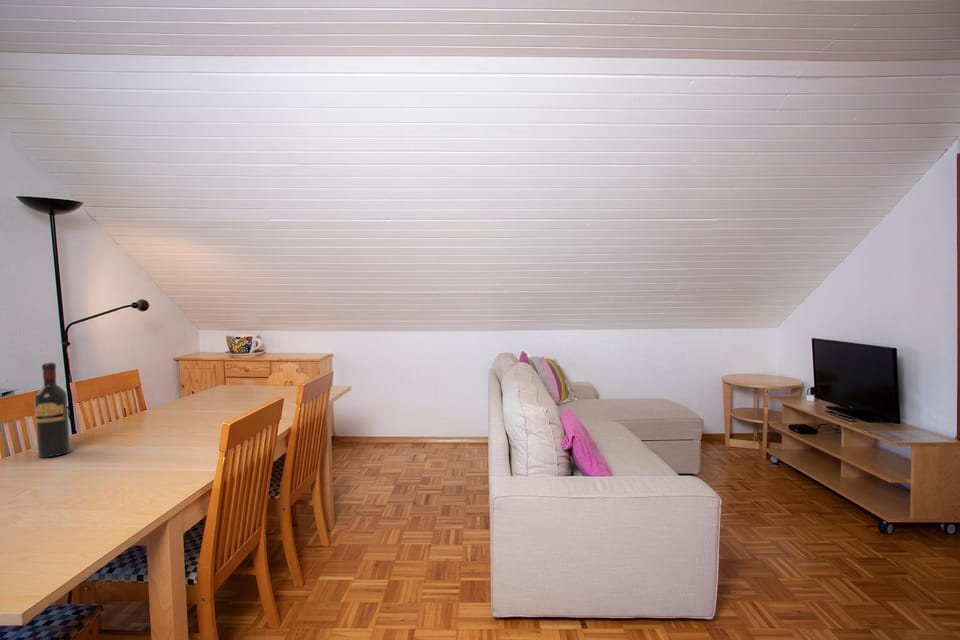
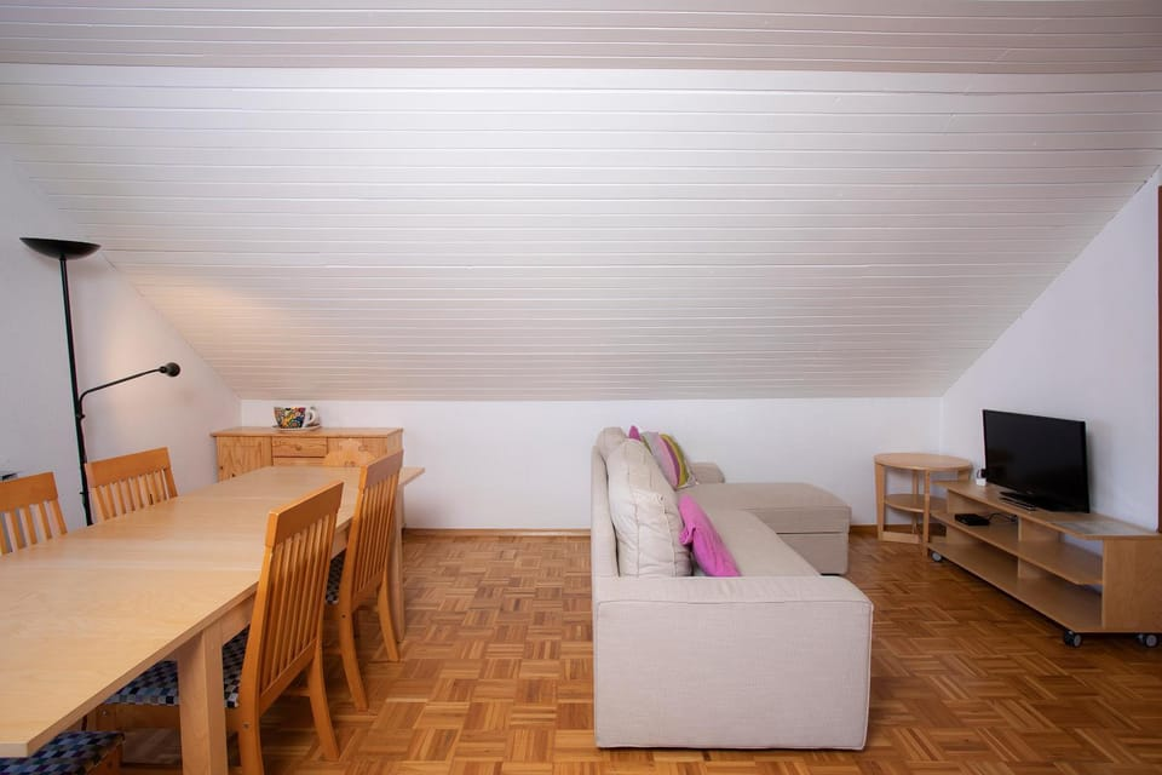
- wine bottle [33,361,71,459]
